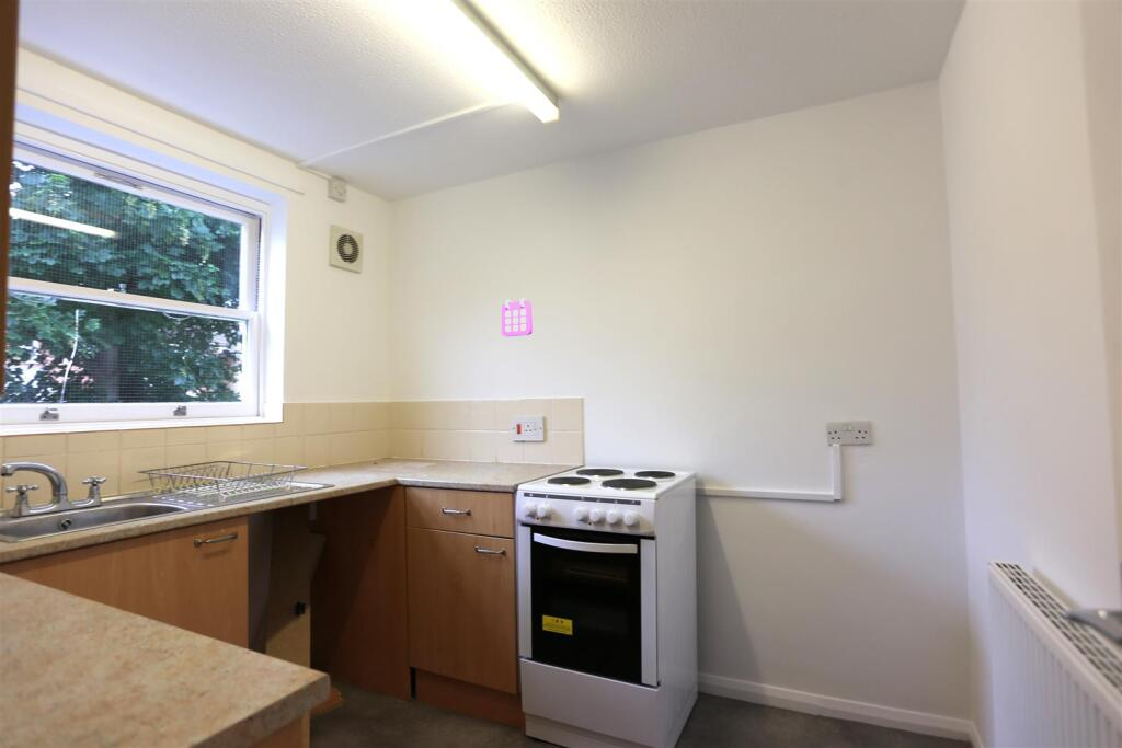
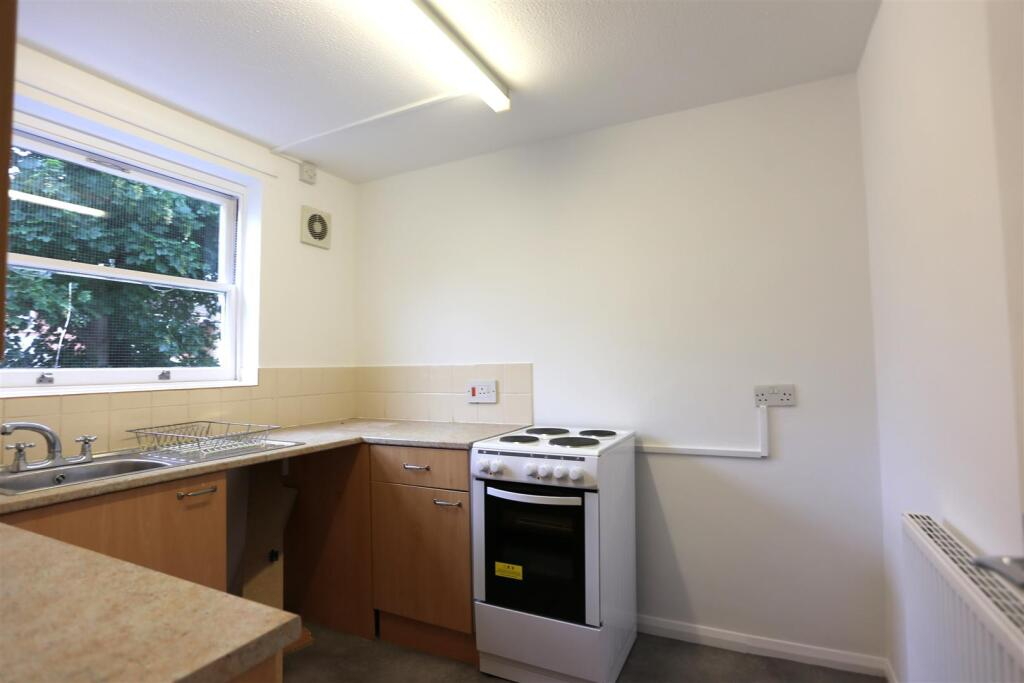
- calendar [501,297,534,337]
